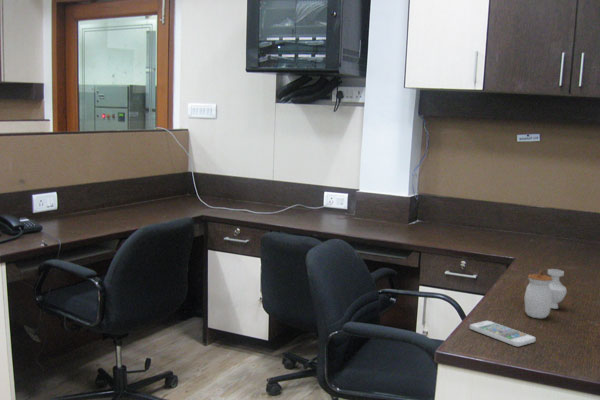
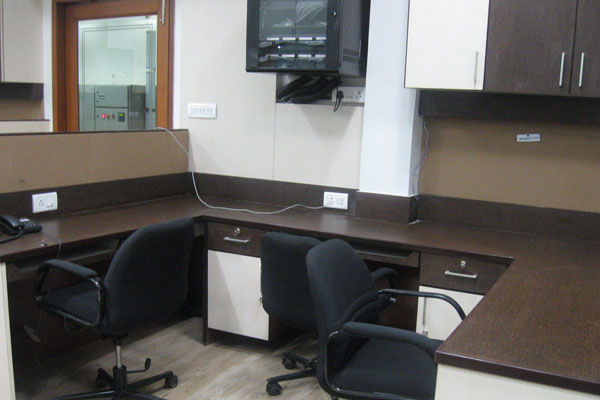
- smartphone [469,320,537,347]
- jar [523,268,568,319]
